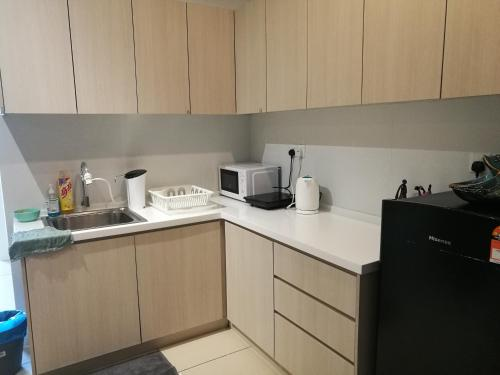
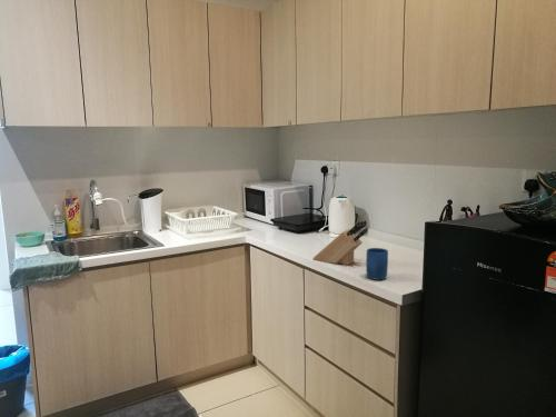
+ mug [365,247,389,281]
+ knife block [312,219,369,266]
